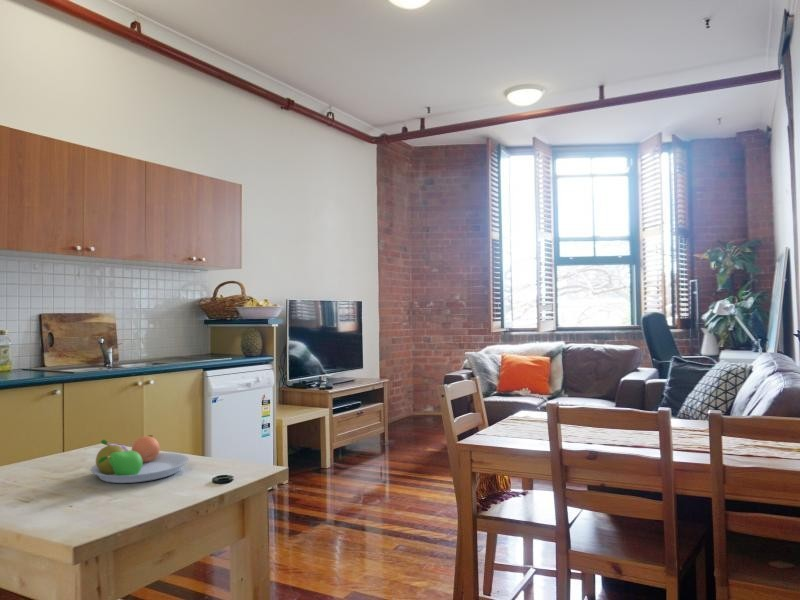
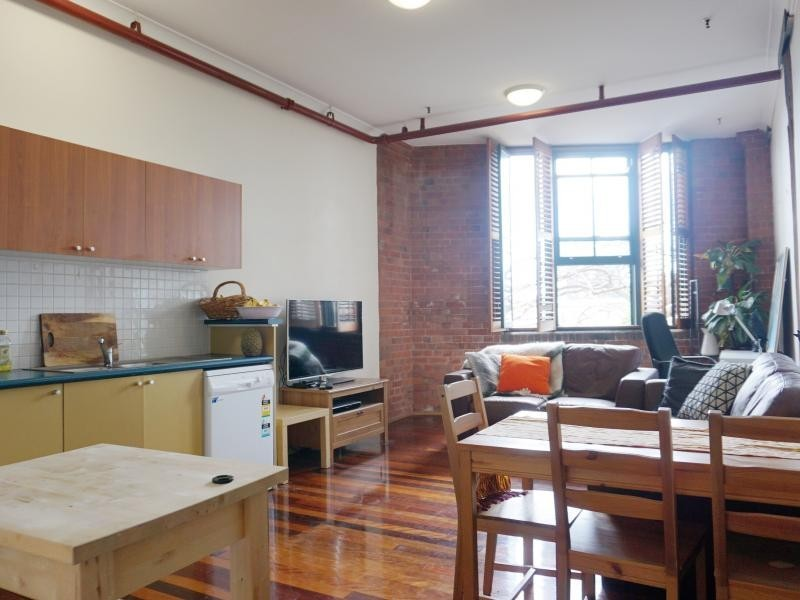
- fruit bowl [89,434,190,484]
